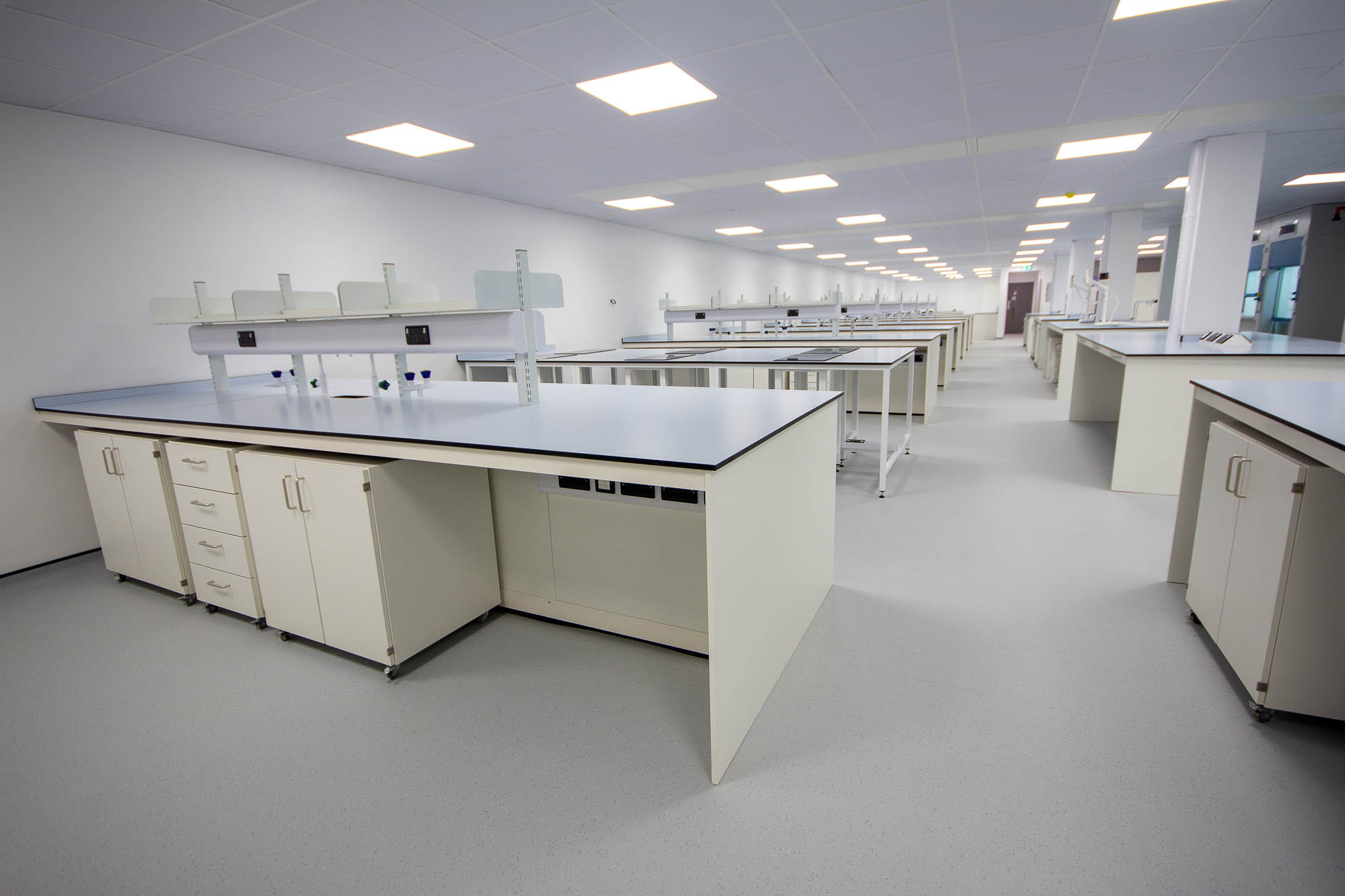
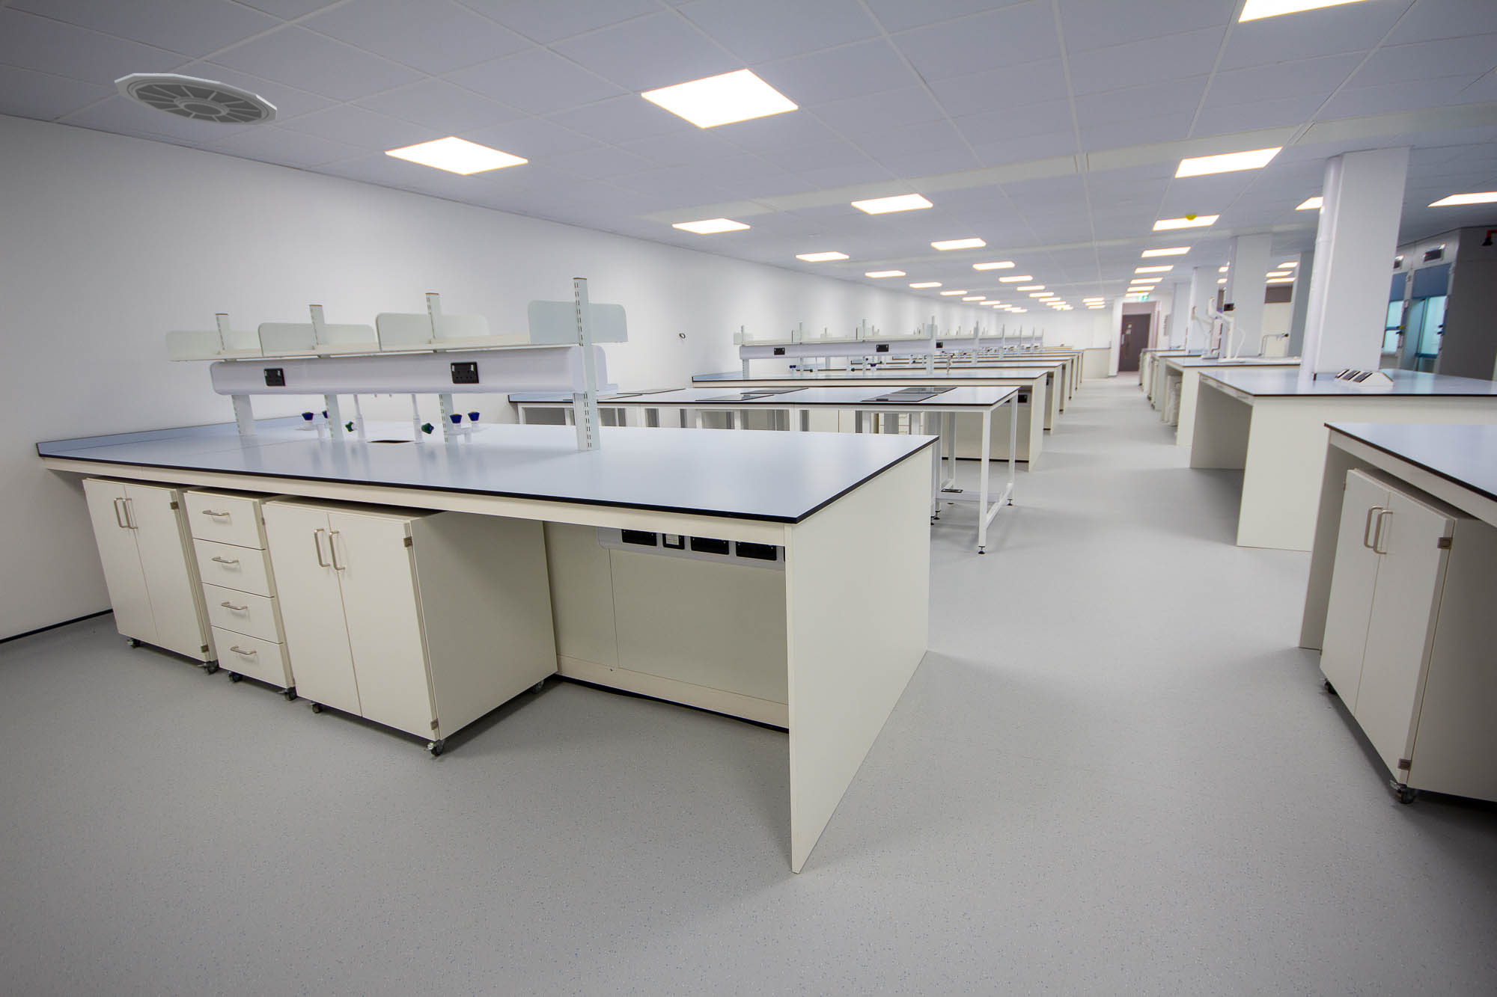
+ ceiling vent [114,72,277,126]
